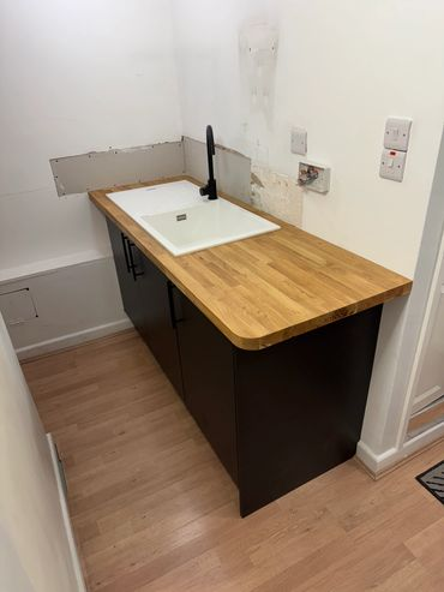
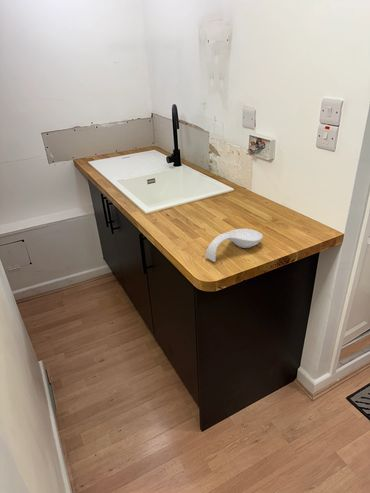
+ spoon rest [205,228,264,263]
